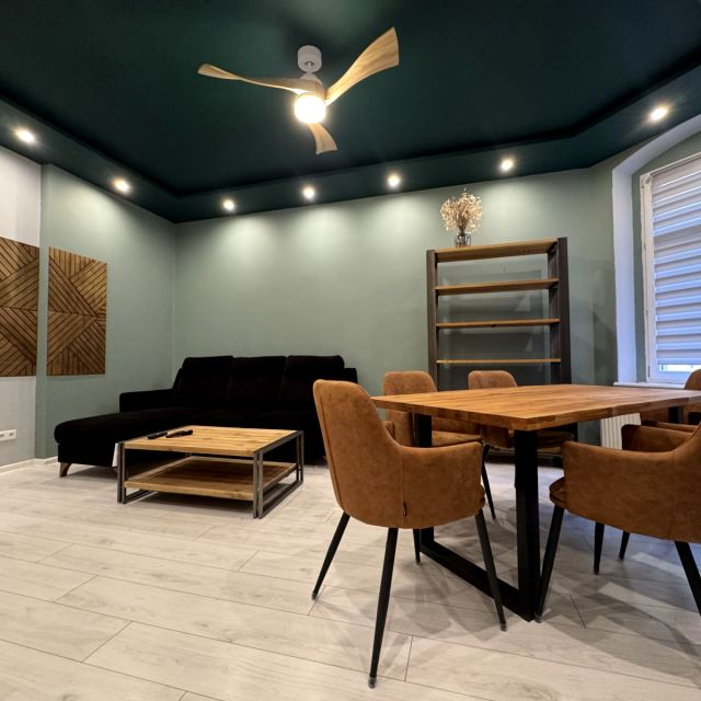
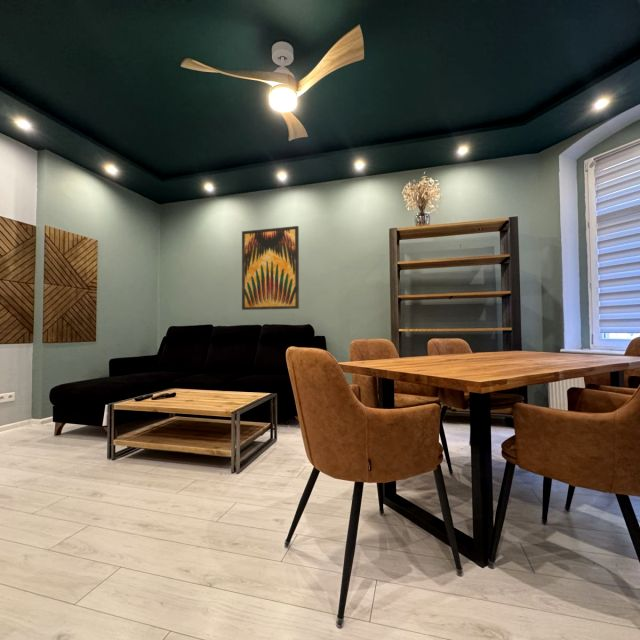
+ wall art [241,225,300,311]
